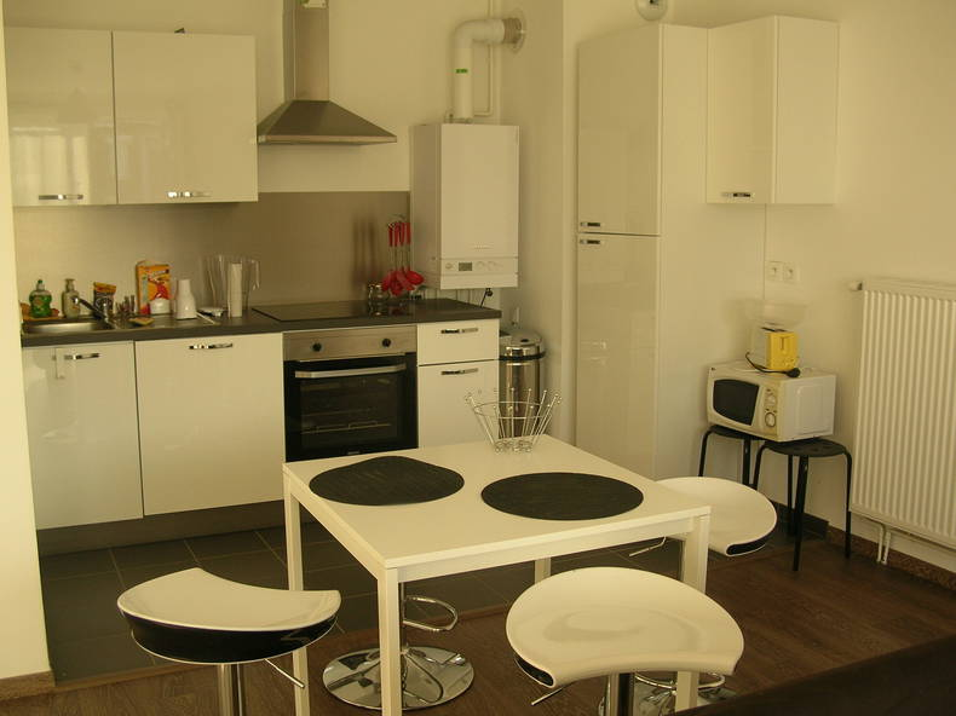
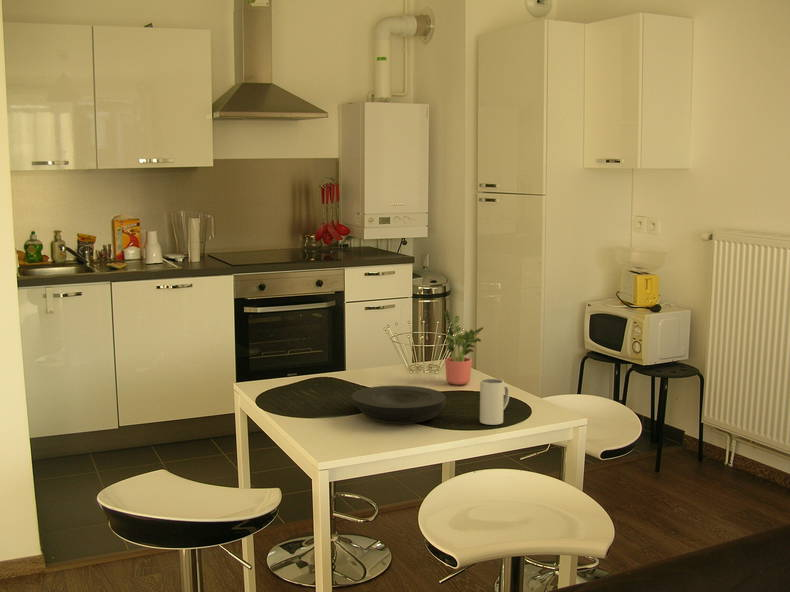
+ plate [351,384,447,425]
+ mug [479,378,511,426]
+ potted plant [443,308,485,386]
